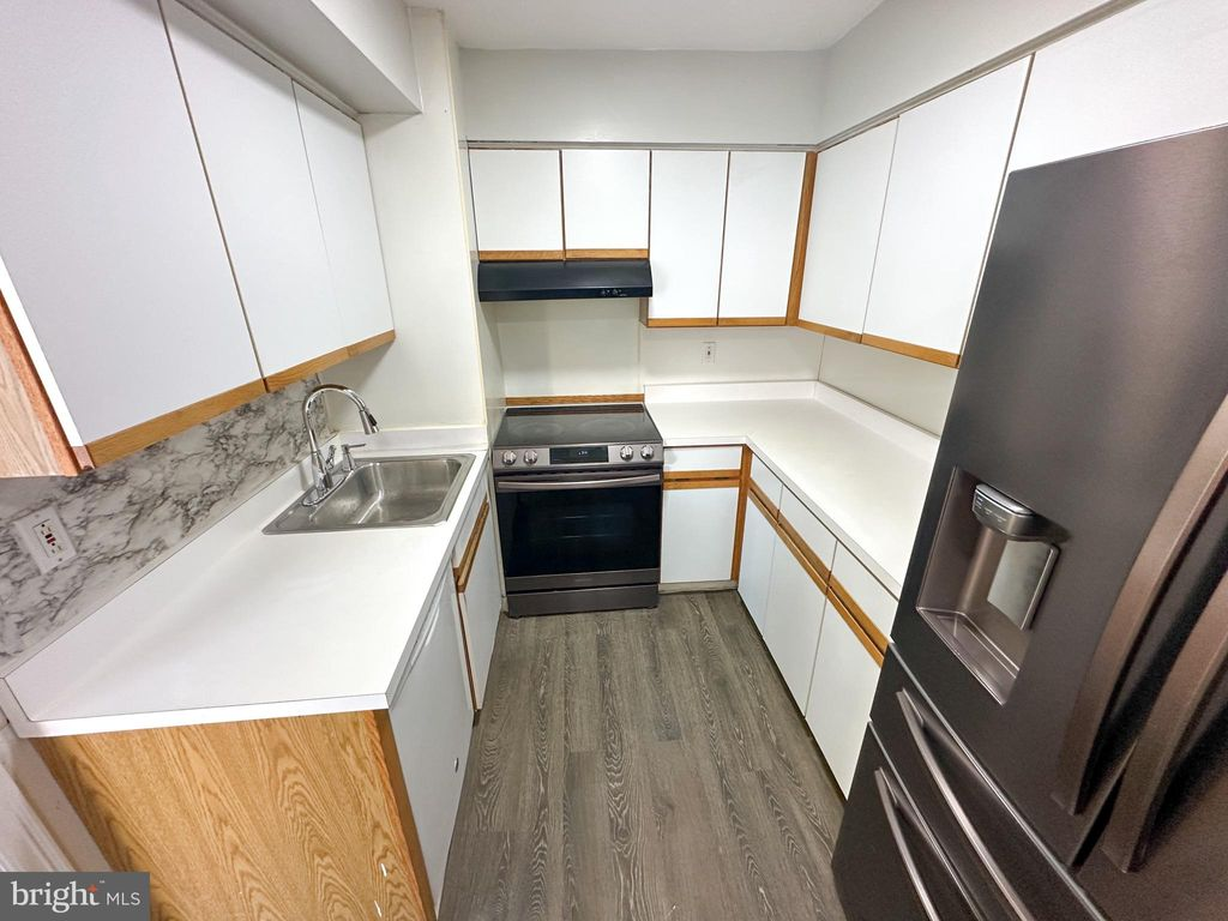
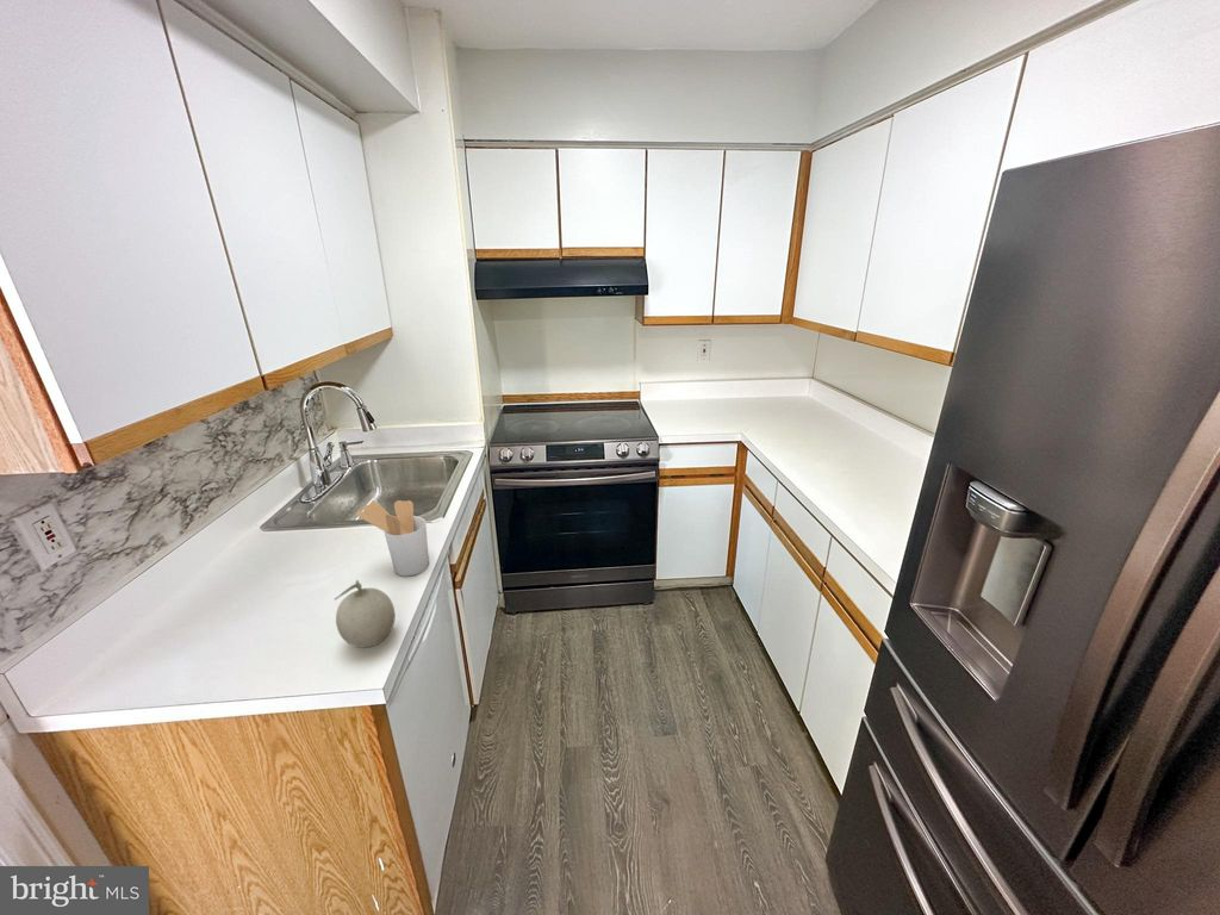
+ utensil holder [356,499,430,578]
+ fruit [334,579,397,649]
